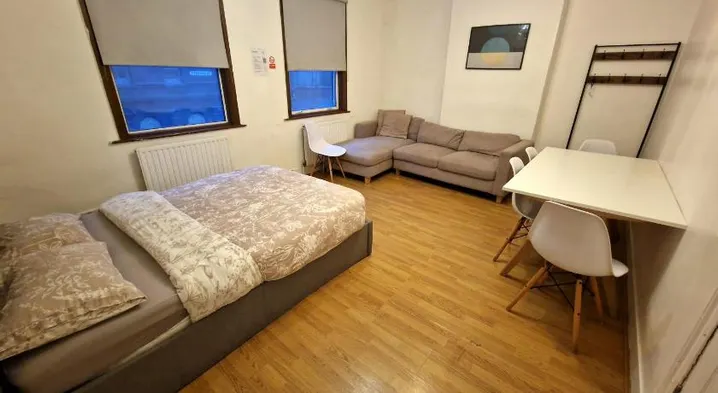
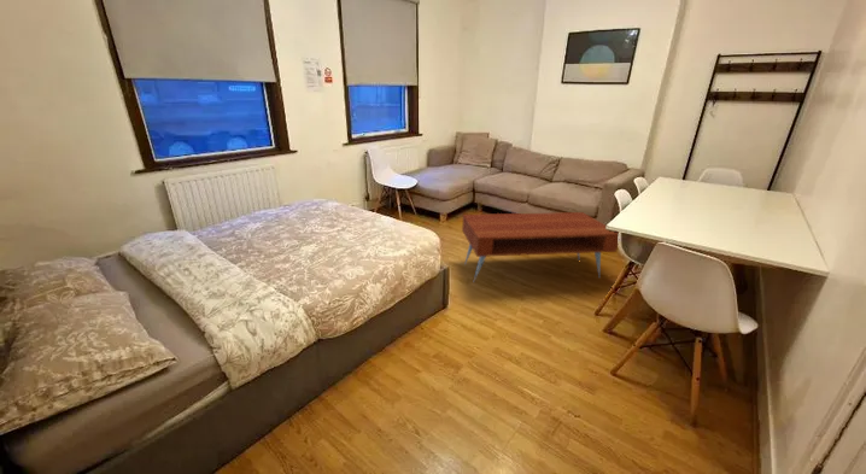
+ coffee table [461,211,619,285]
